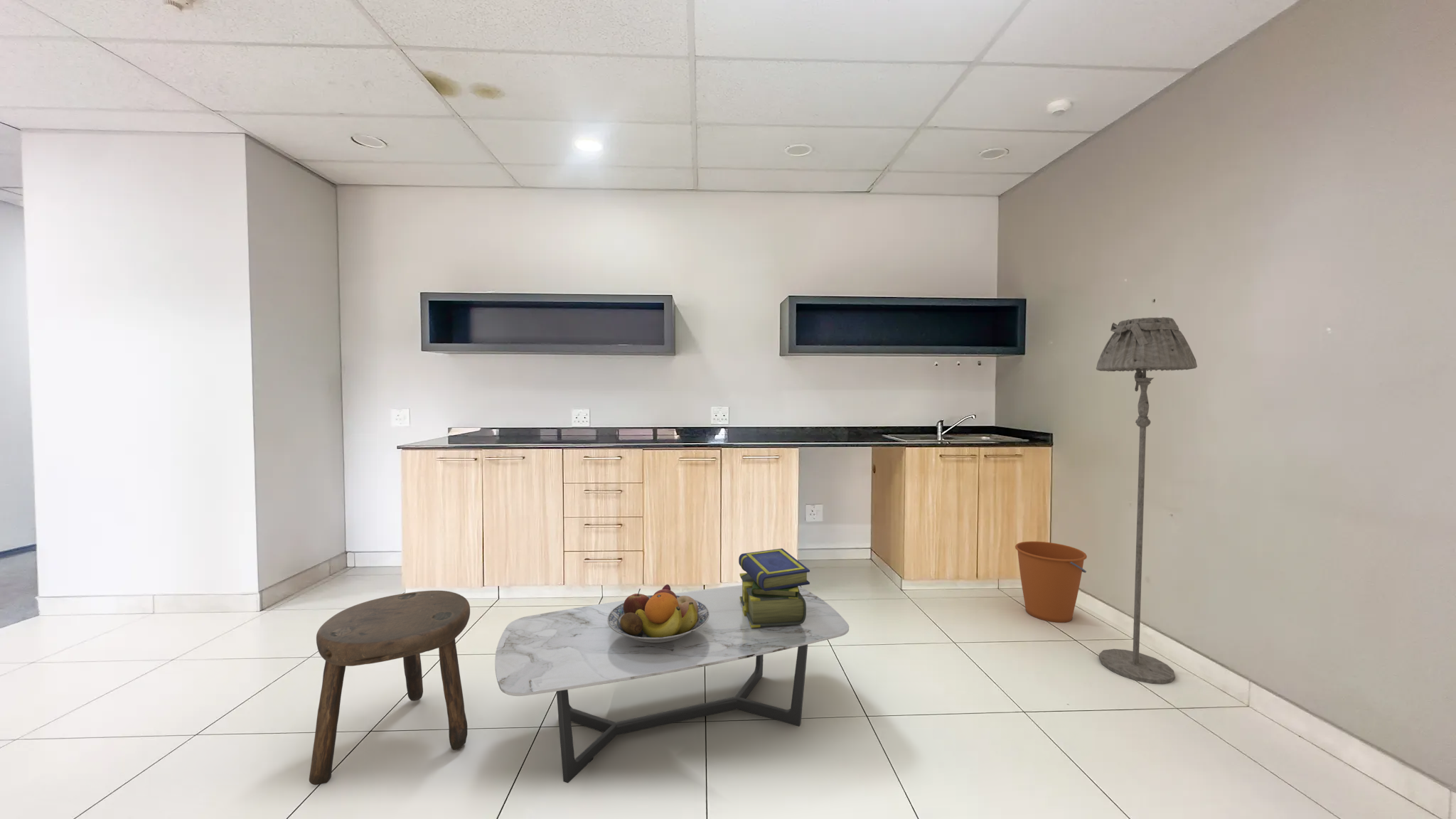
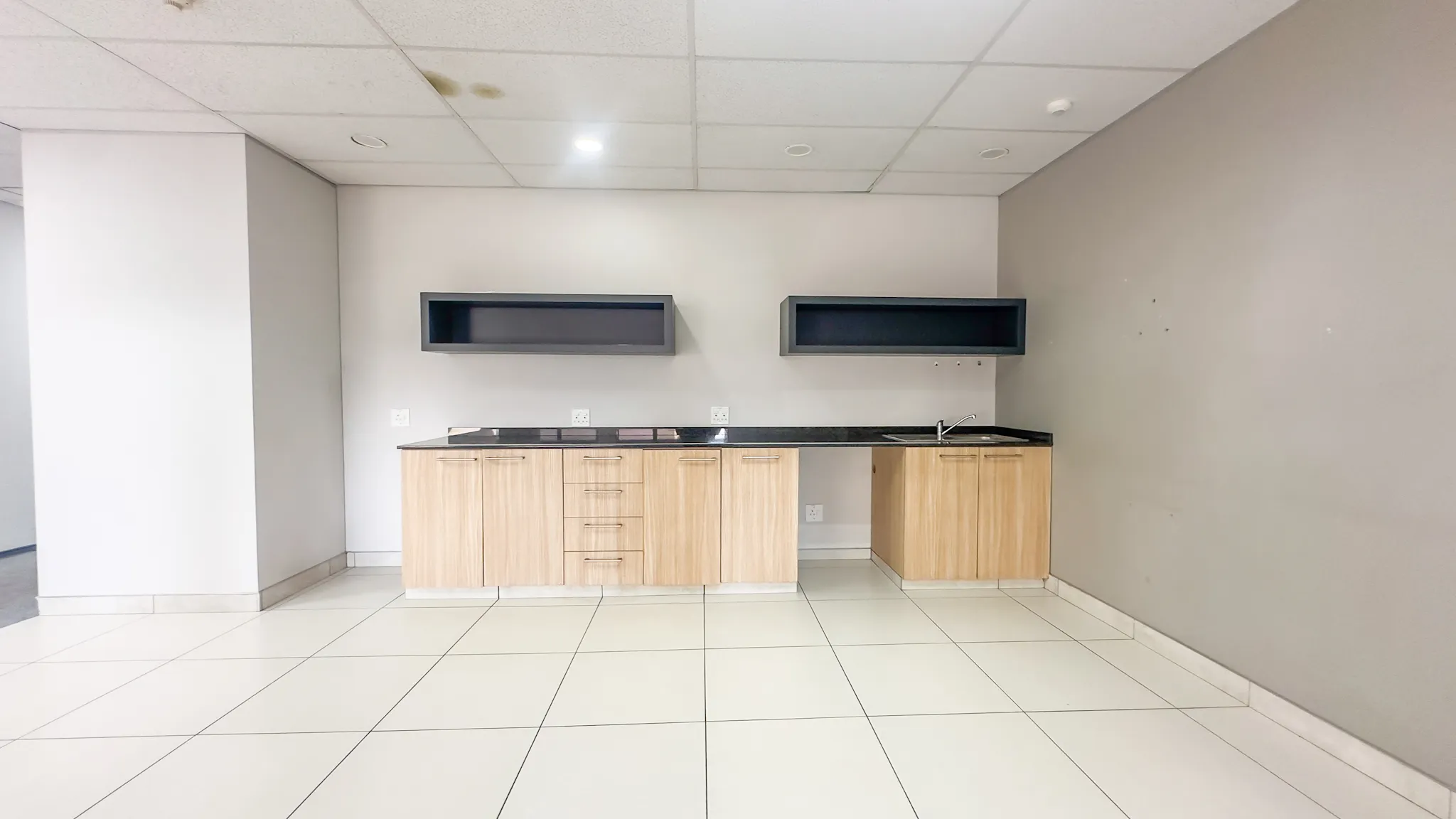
- bucket [1015,541,1088,623]
- floor lamp [1096,316,1198,685]
- fruit bowl [608,584,710,643]
- stool [309,590,471,786]
- stack of books [738,547,810,628]
- coffee table [494,584,850,783]
